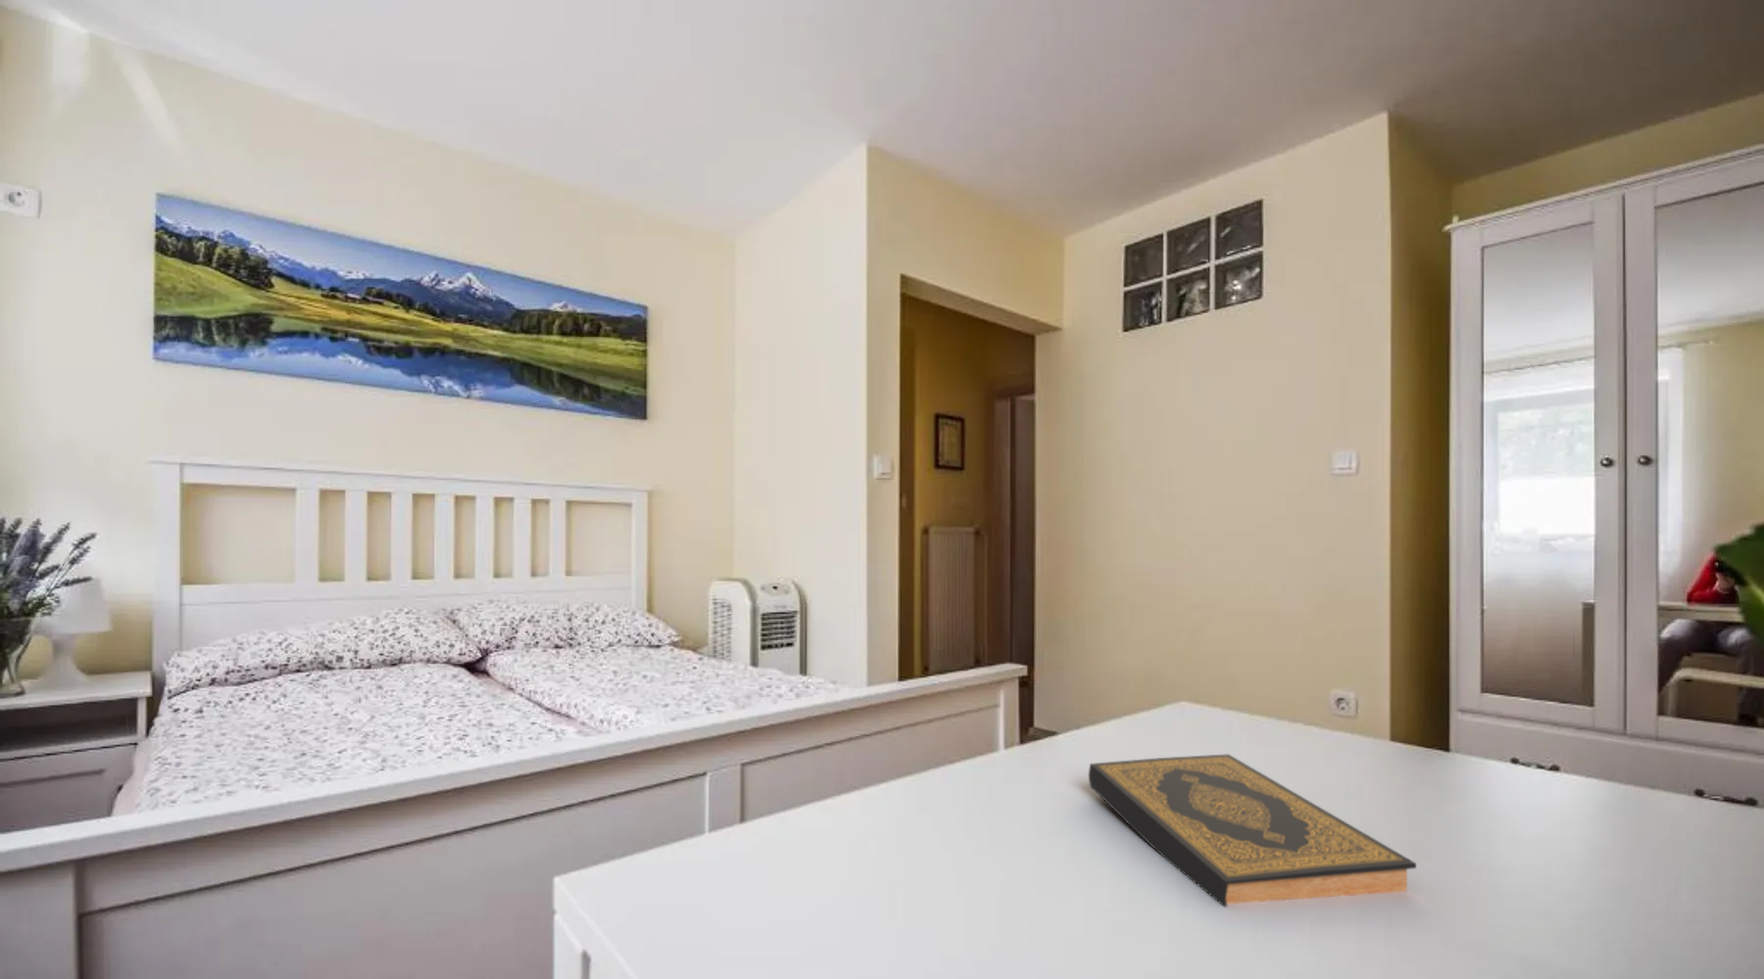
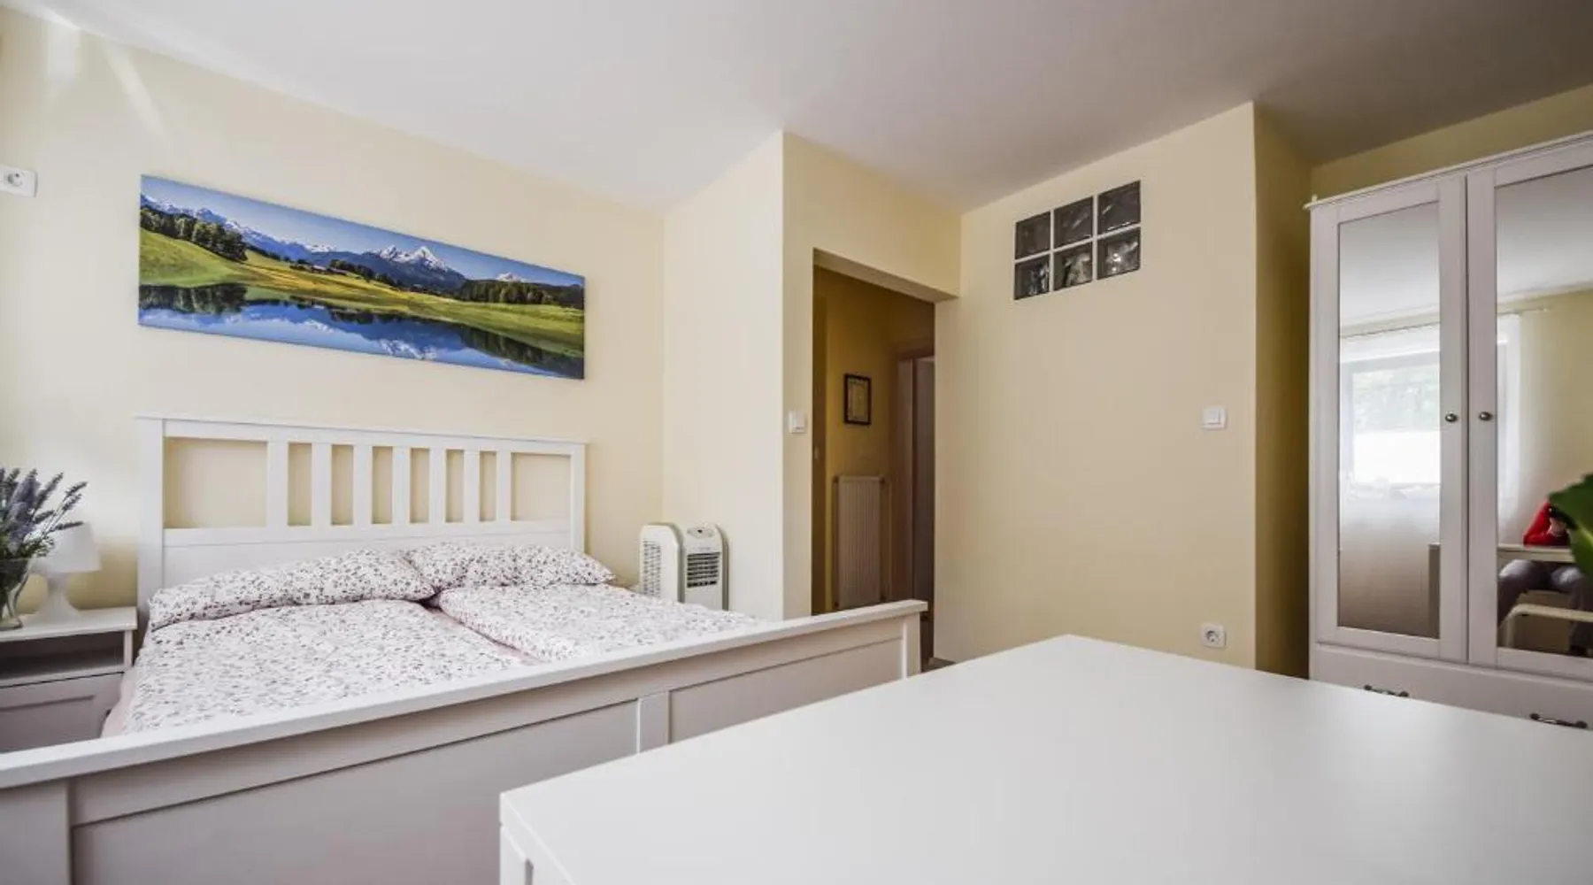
- hardback book [1088,752,1417,908]
